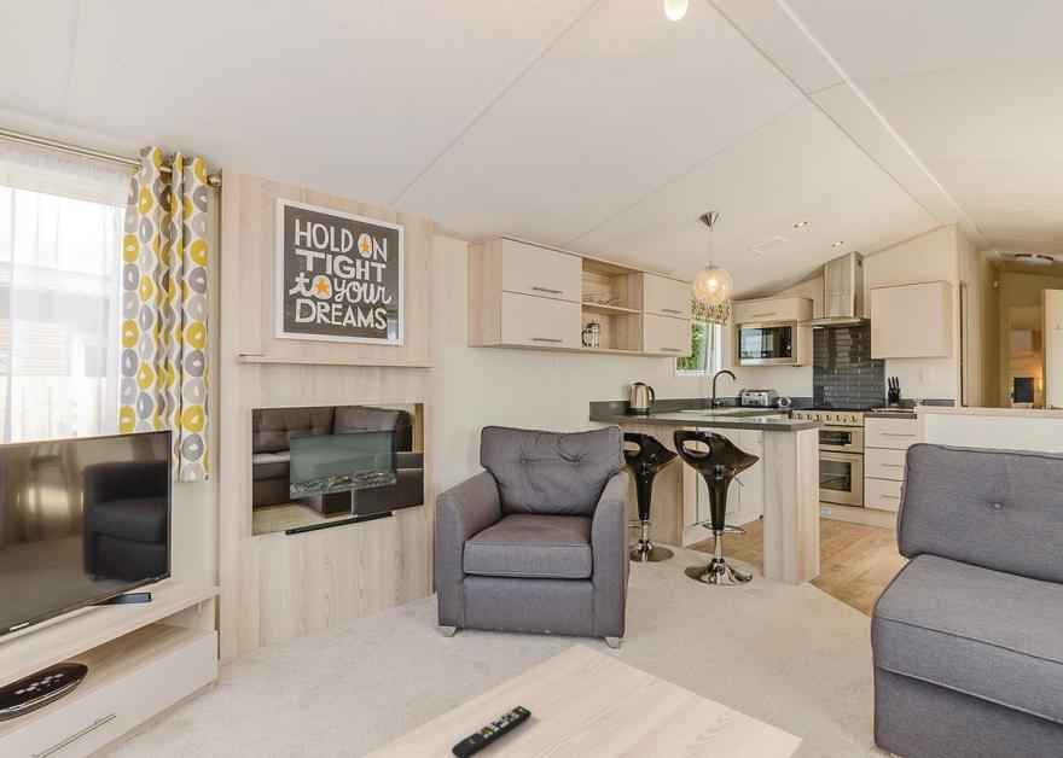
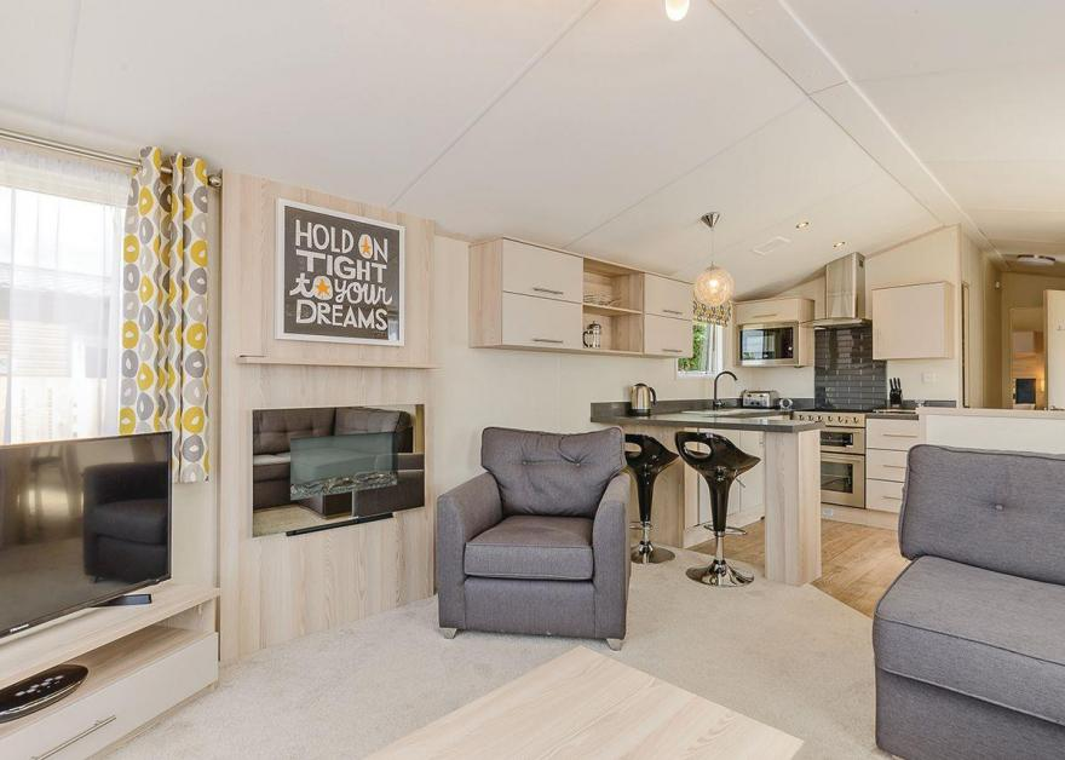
- remote control [451,705,532,758]
